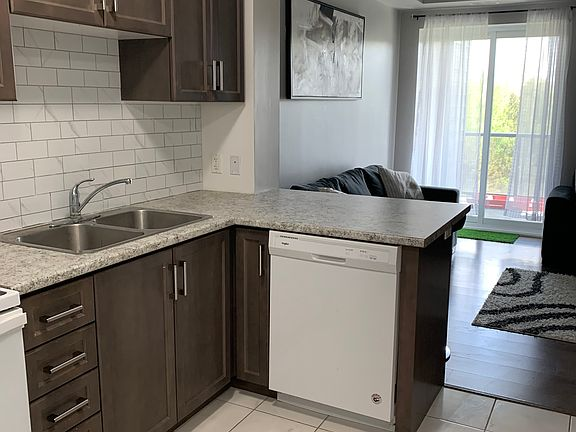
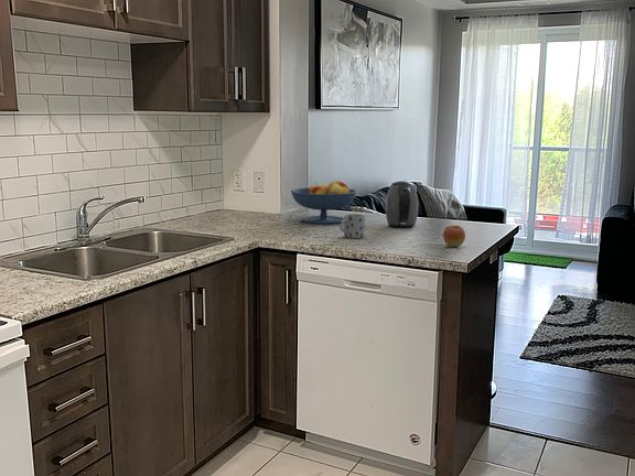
+ fruit bowl [290,180,357,225]
+ mug [340,213,366,239]
+ kettle [385,180,419,229]
+ apple [442,225,466,248]
